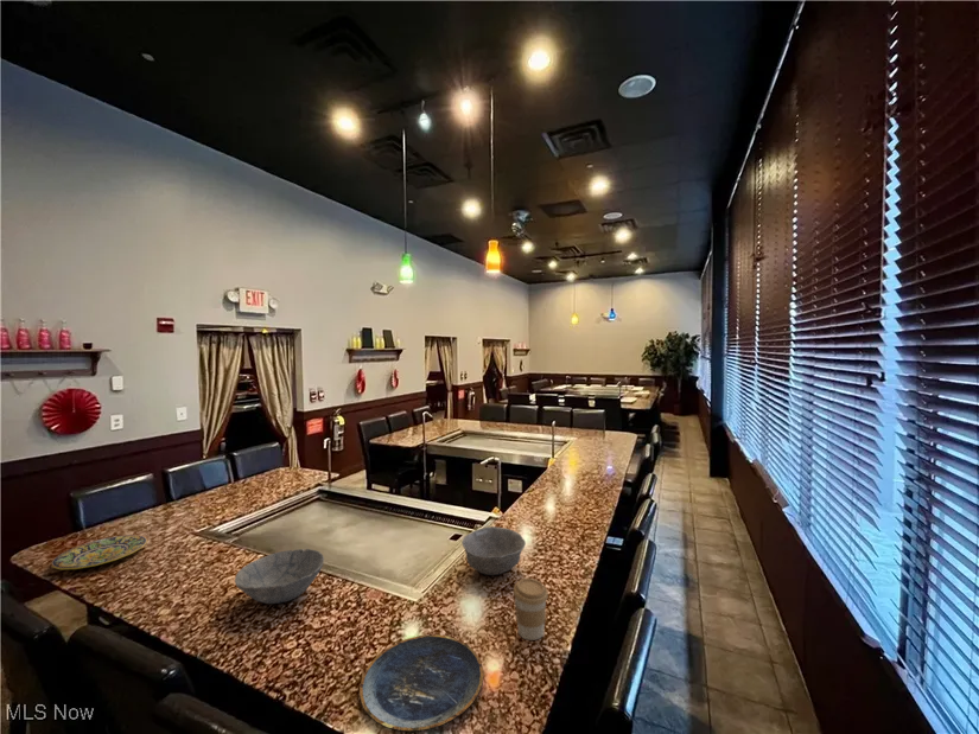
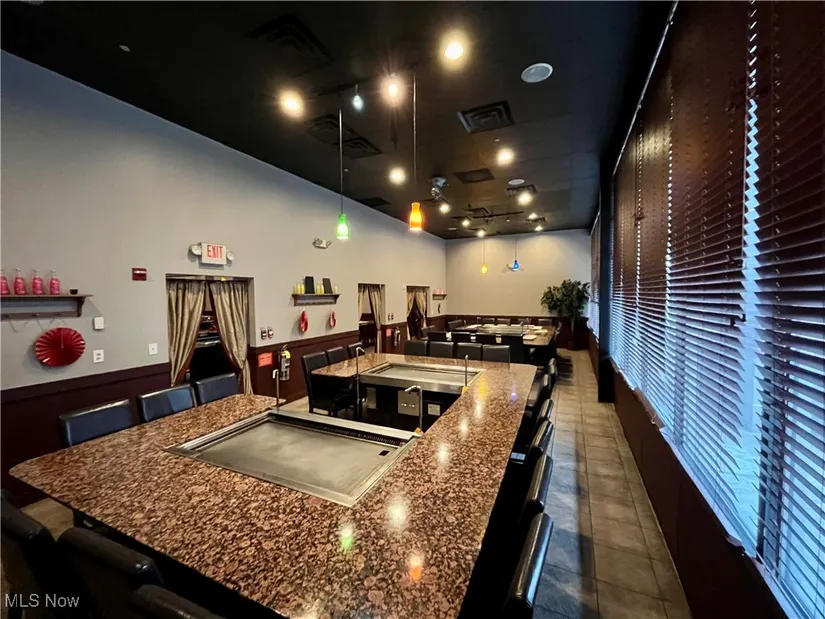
- bowl [460,525,527,576]
- plate [358,633,484,733]
- plate [50,534,150,570]
- coffee cup [513,577,549,642]
- bowl [234,548,325,605]
